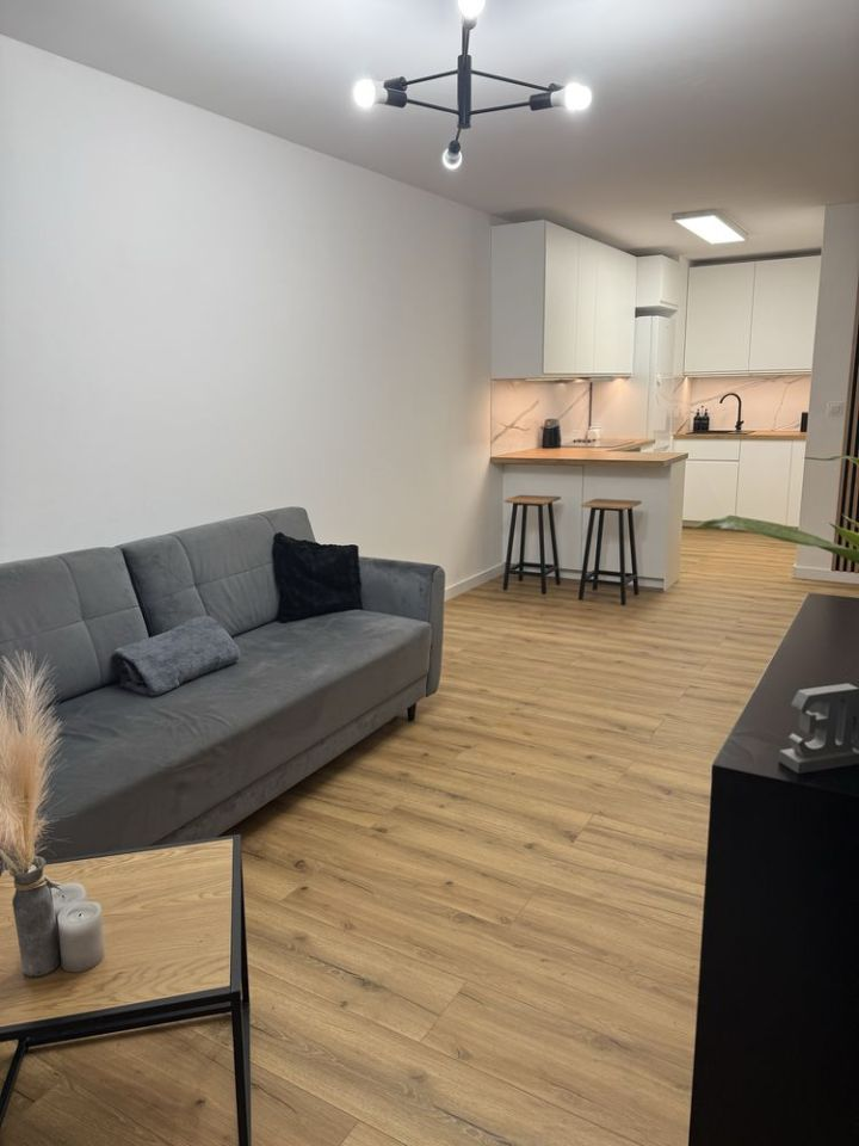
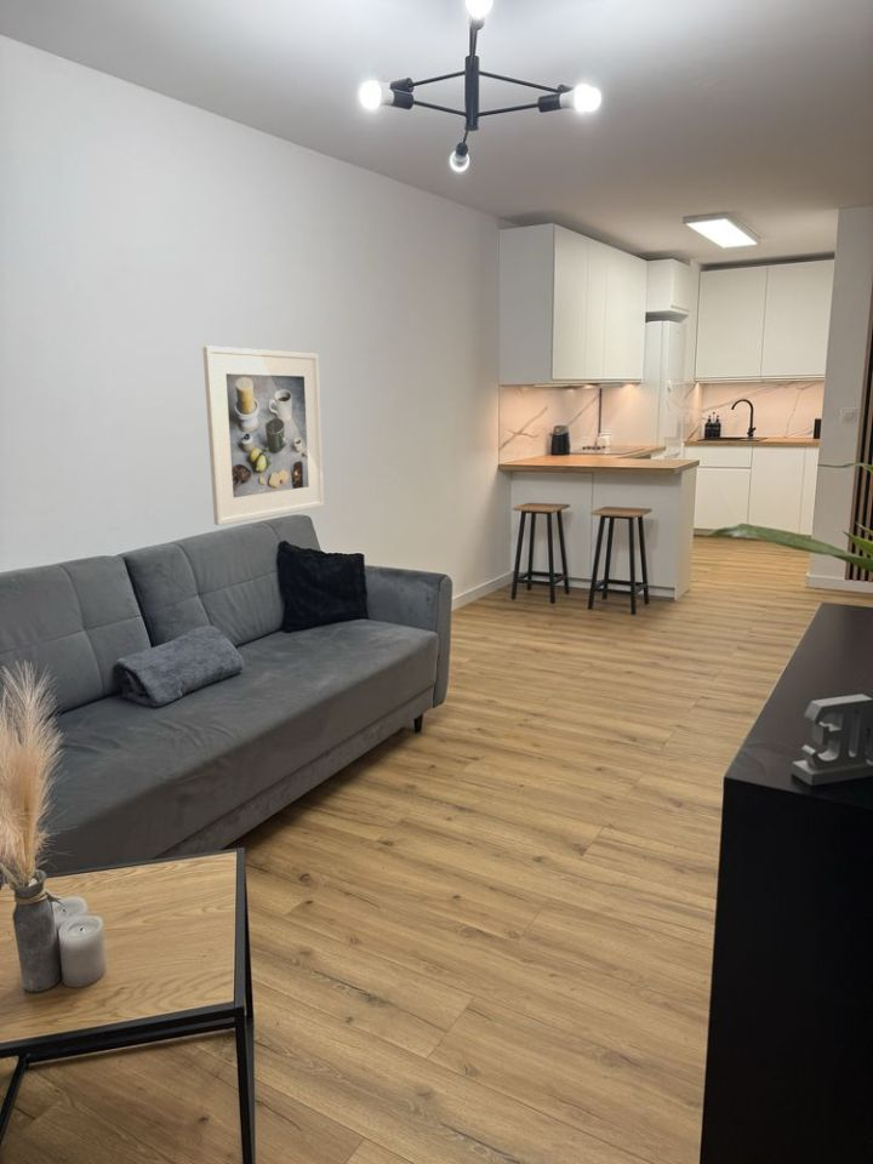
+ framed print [201,344,325,526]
